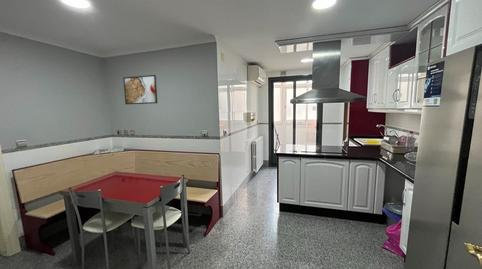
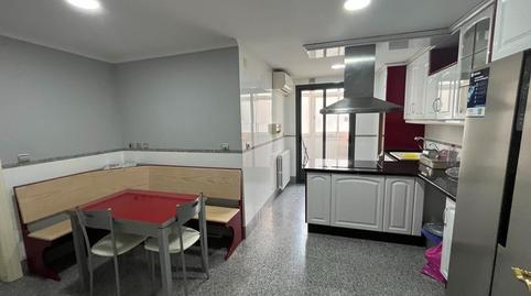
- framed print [122,74,159,105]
